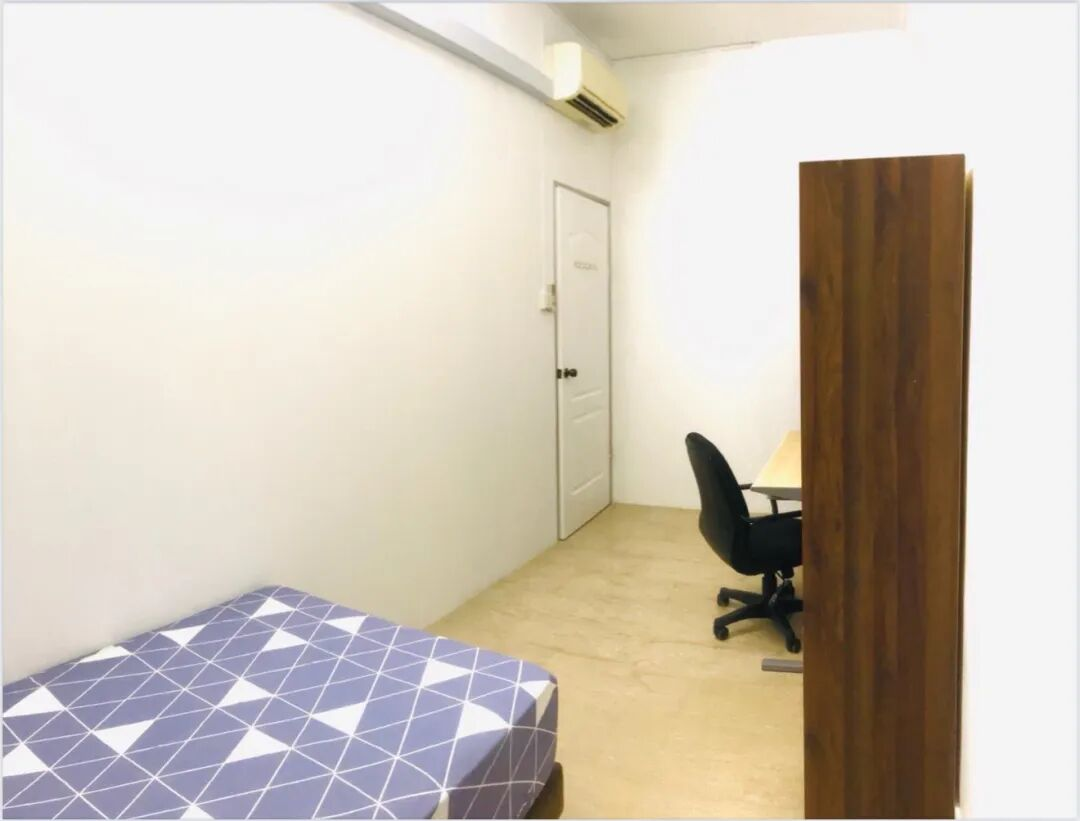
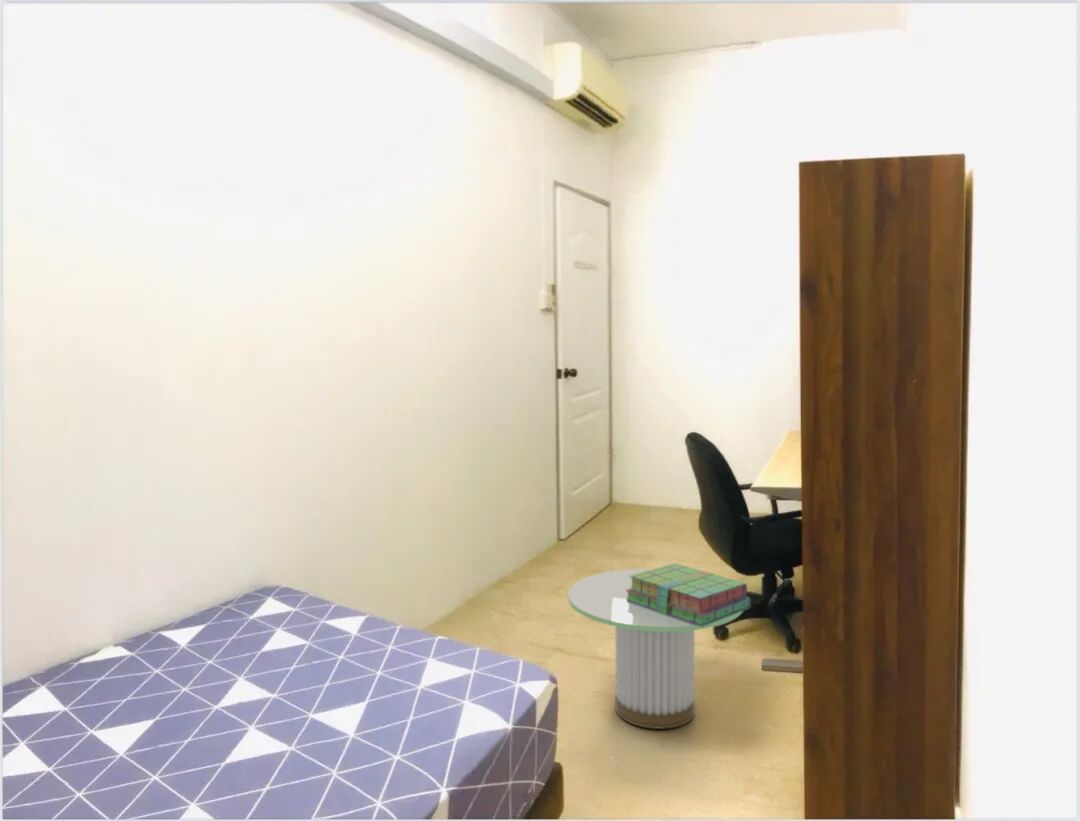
+ side table [567,568,744,730]
+ stack of books [626,562,752,627]
